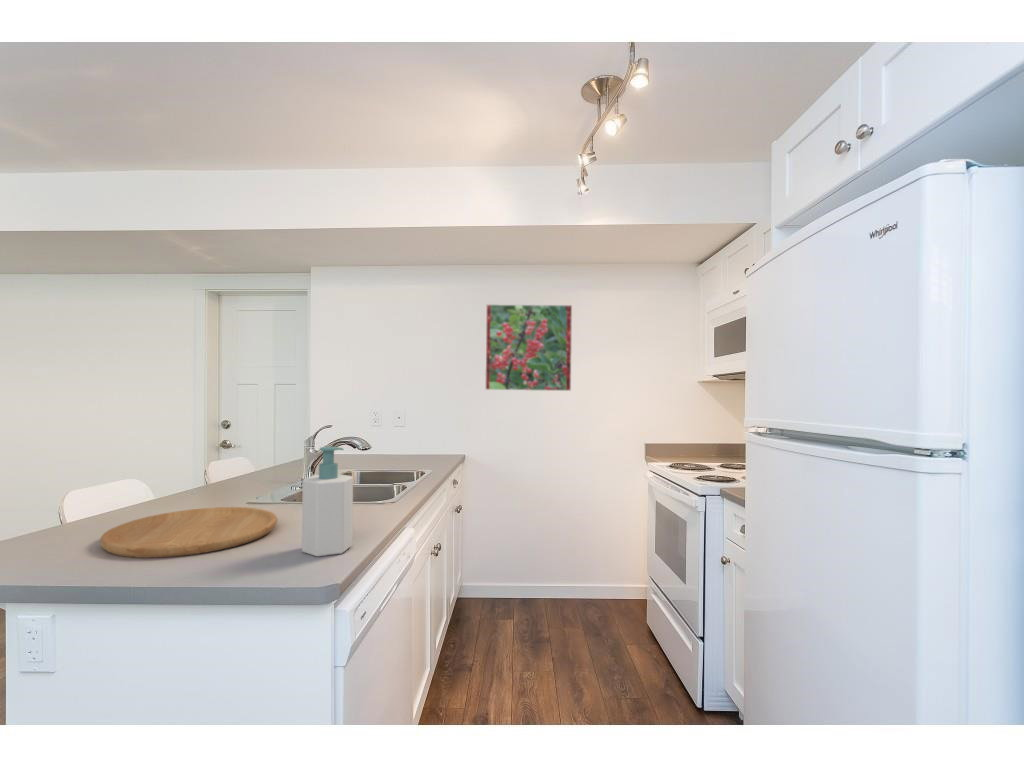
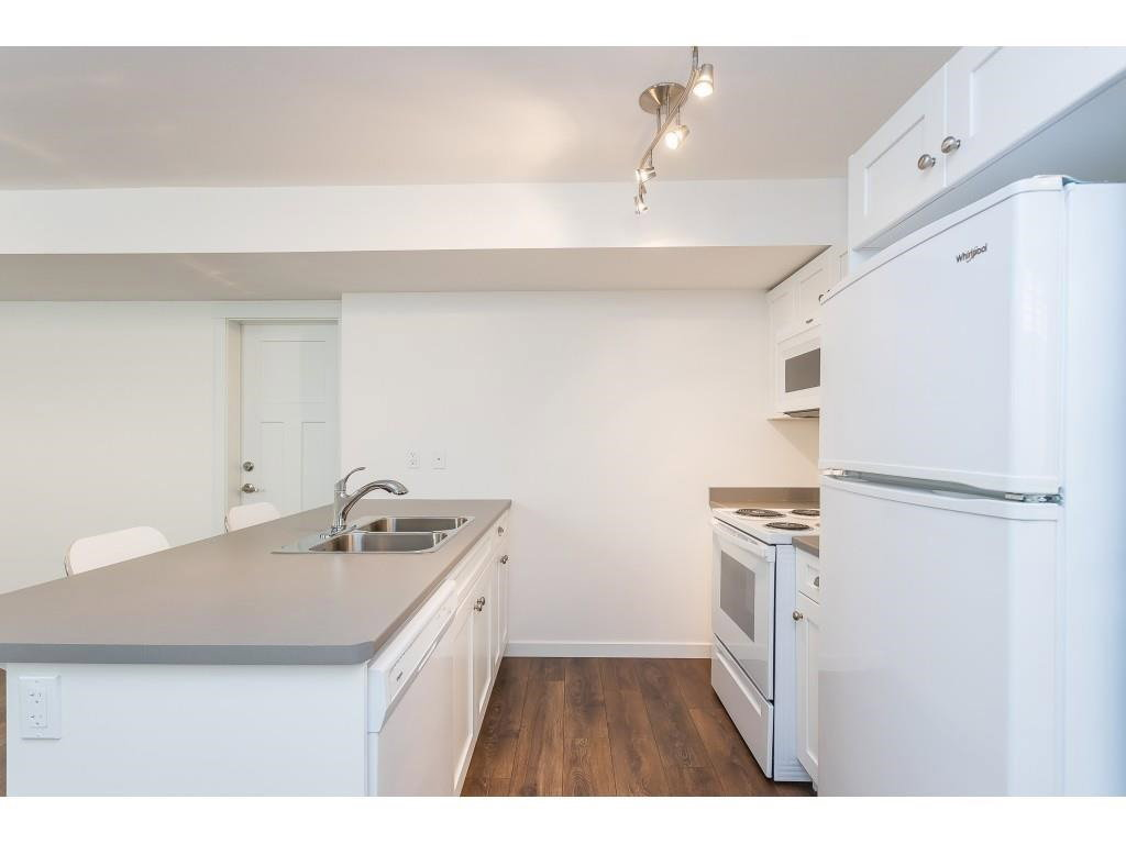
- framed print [484,303,573,392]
- cutting board [99,506,278,559]
- soap bottle [301,445,354,558]
